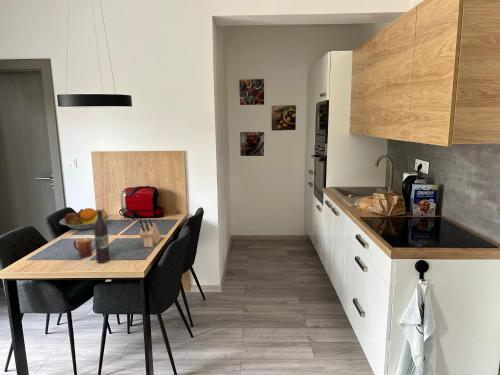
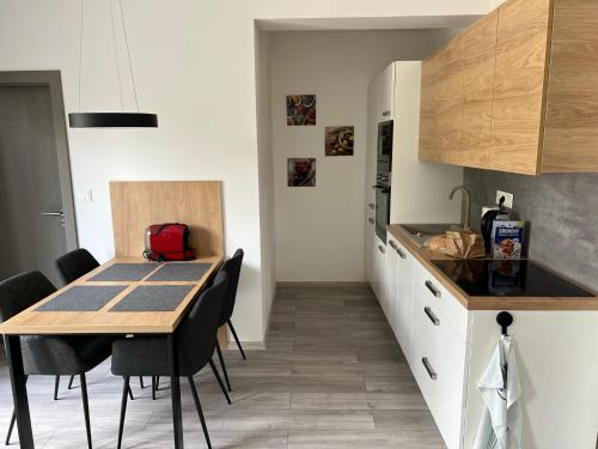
- wine bottle [93,209,111,264]
- fruit bowl [58,207,110,231]
- mug [72,237,93,259]
- knife block [138,217,162,248]
